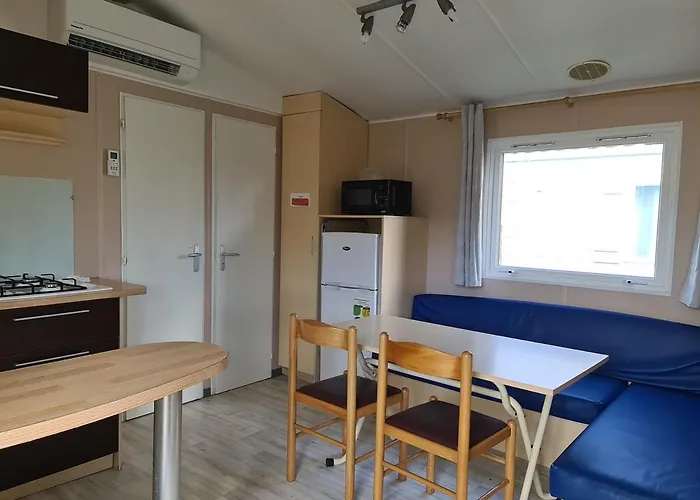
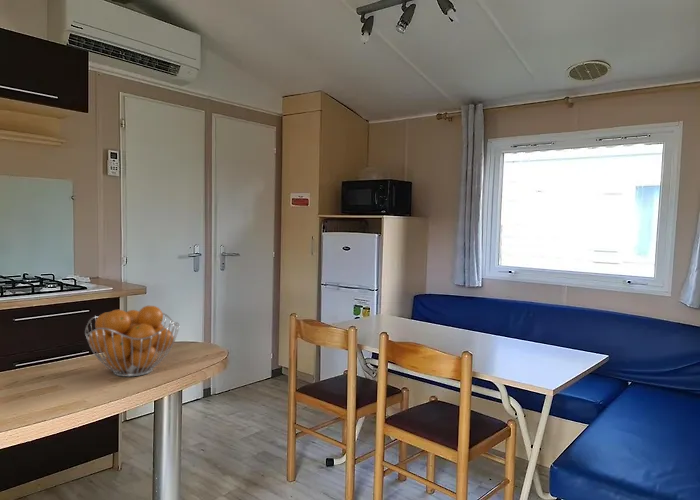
+ fruit basket [84,305,180,378]
